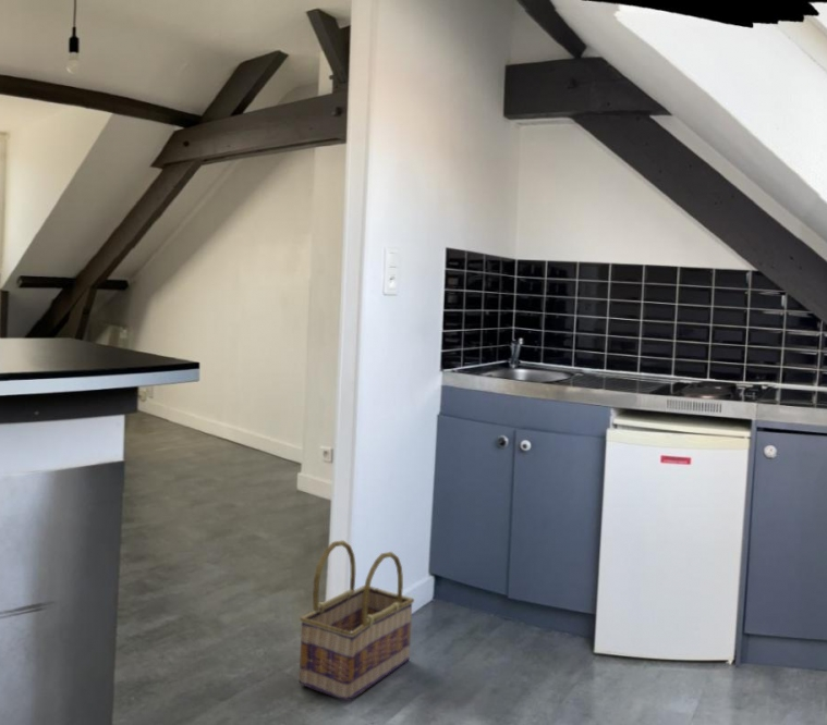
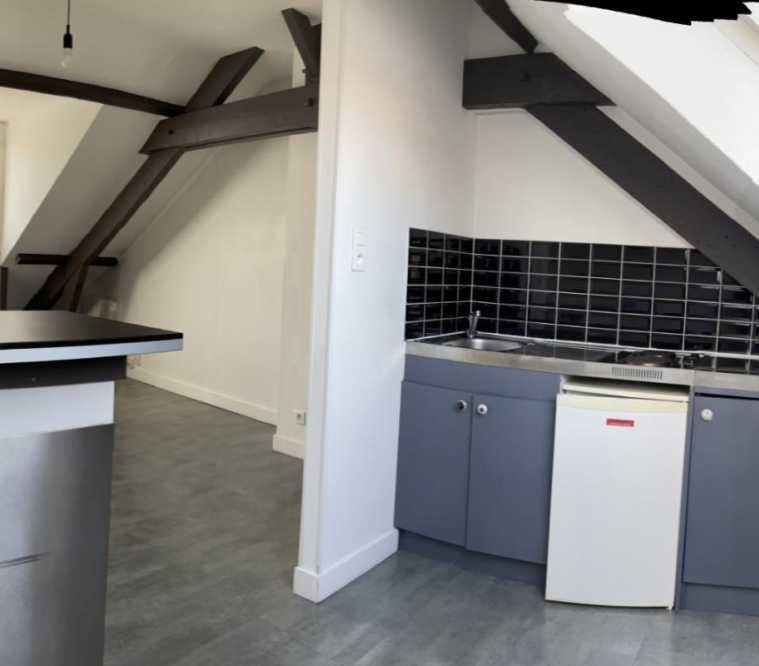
- basket [299,539,415,702]
